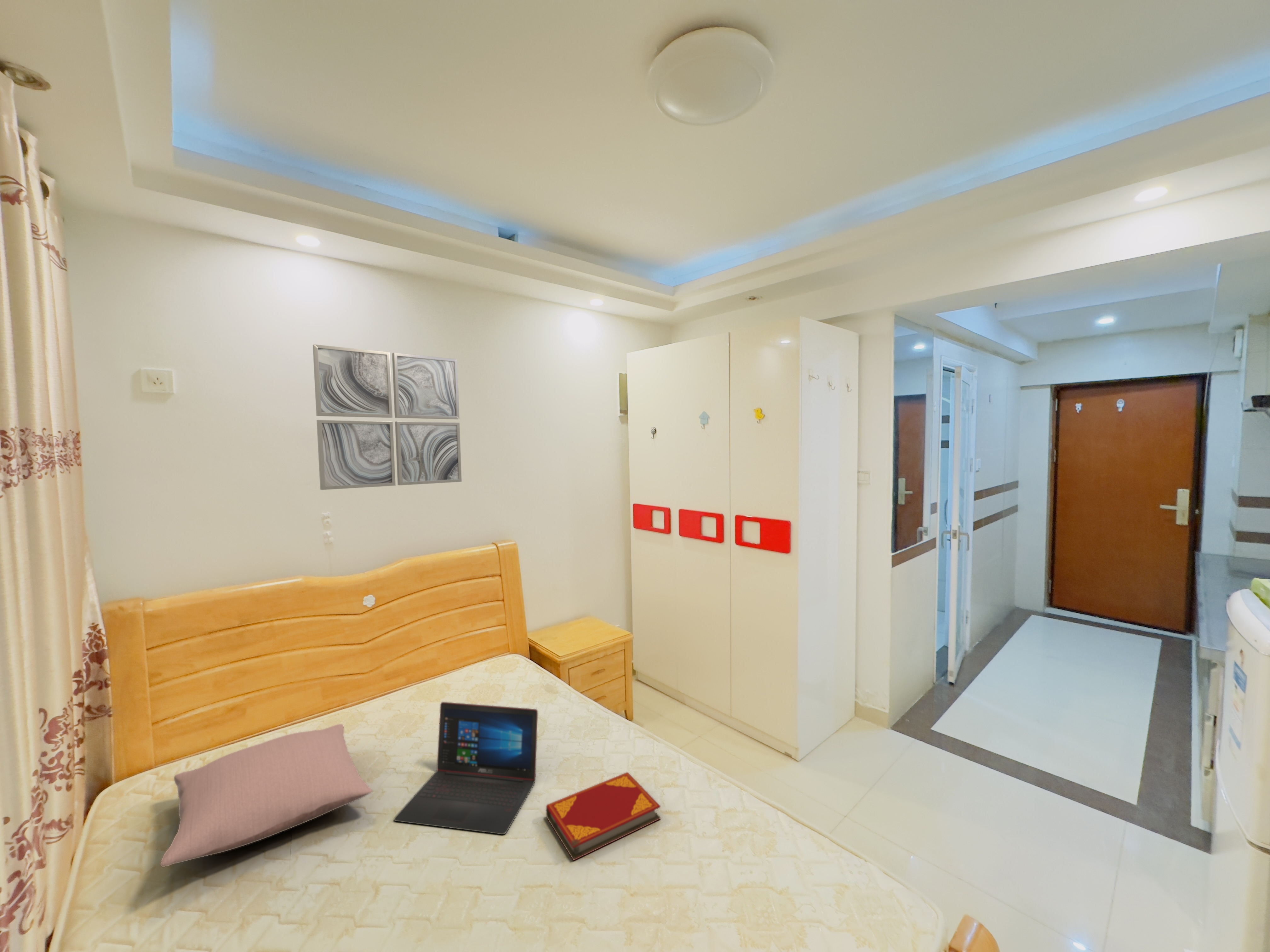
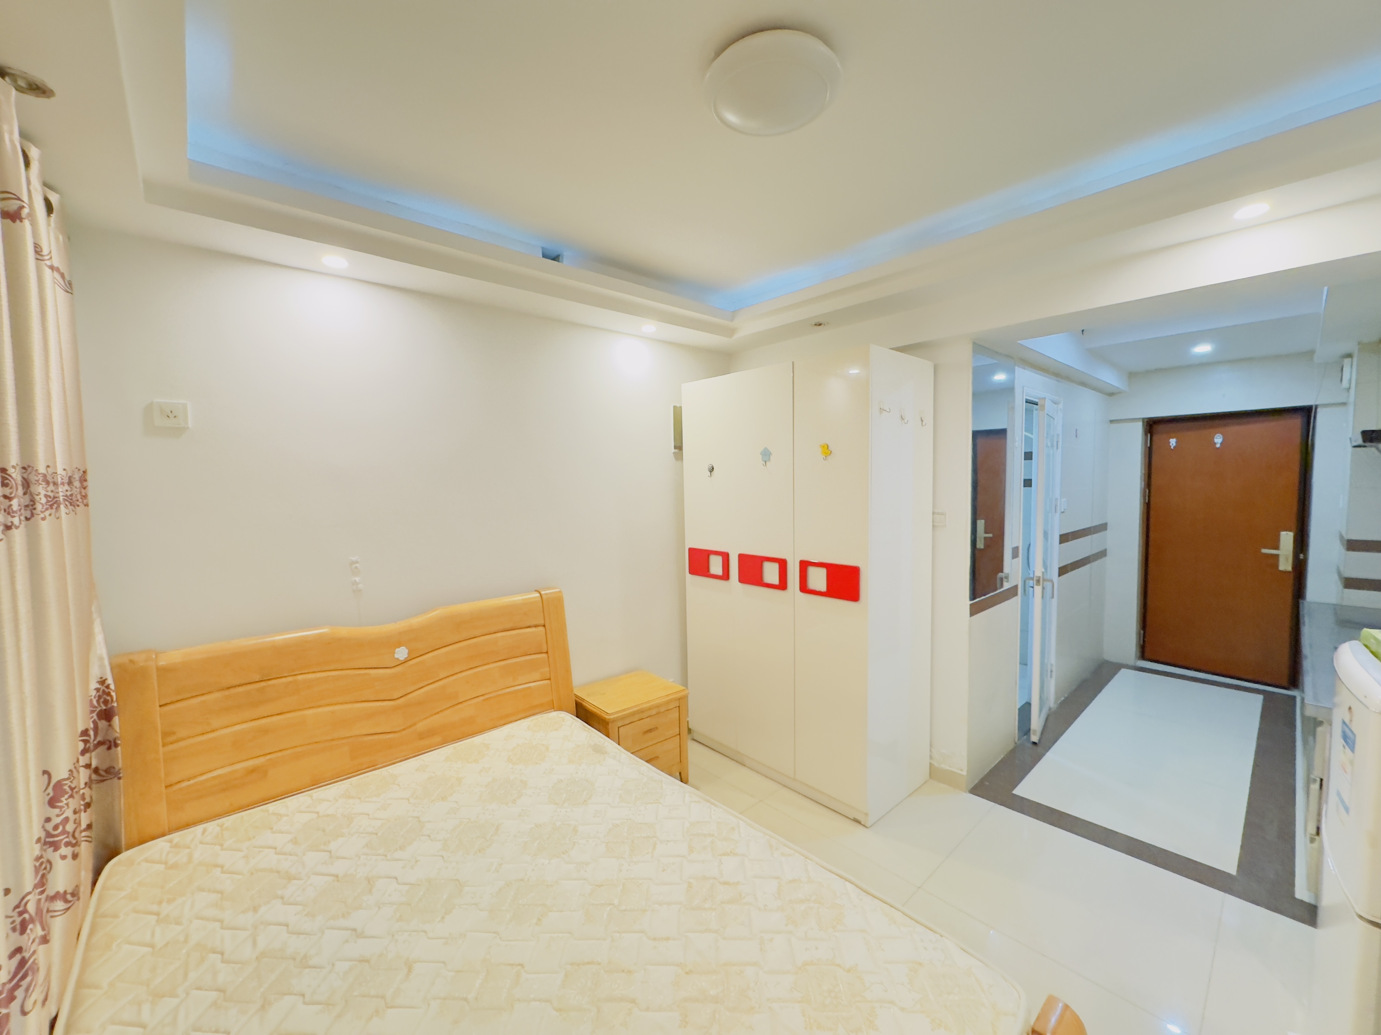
- hardback book [546,772,661,861]
- pillow [160,724,373,868]
- laptop [394,701,538,835]
- wall art [312,344,462,490]
